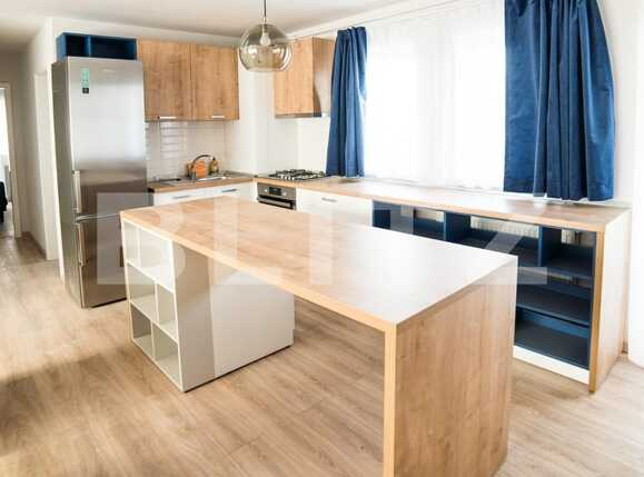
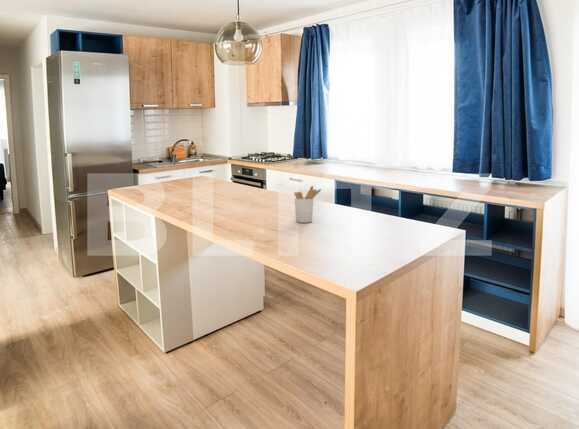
+ utensil holder [293,185,322,224]
